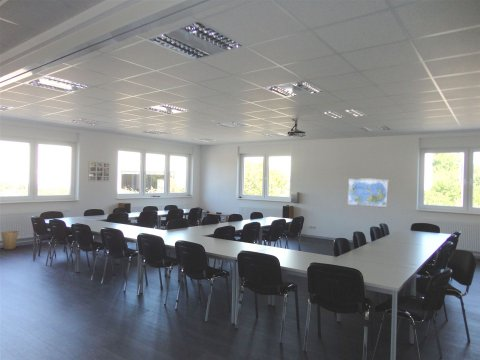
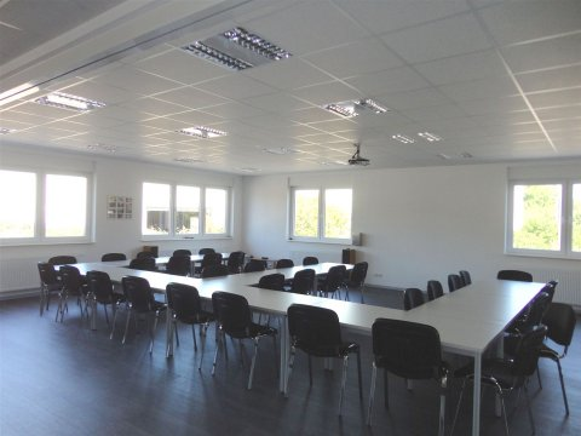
- world map [347,177,389,209]
- trash can [0,230,20,250]
